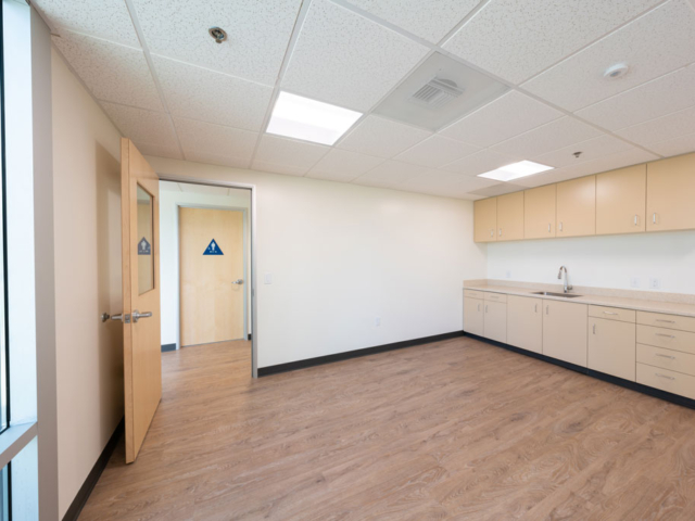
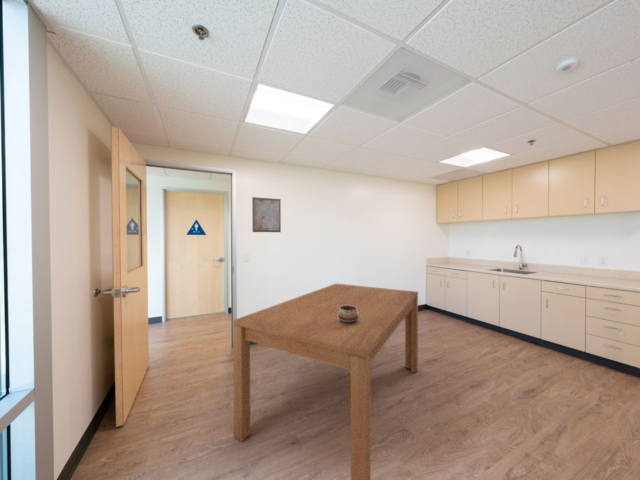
+ dining table [232,283,419,480]
+ wall art [251,196,282,233]
+ decorative bowl [338,305,358,324]
